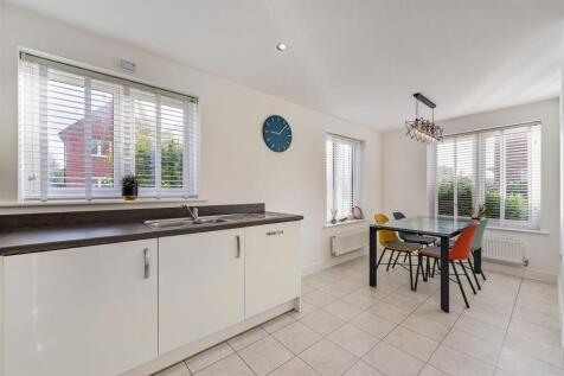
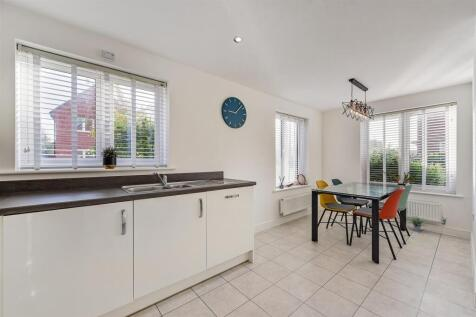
+ potted plant [405,211,431,232]
